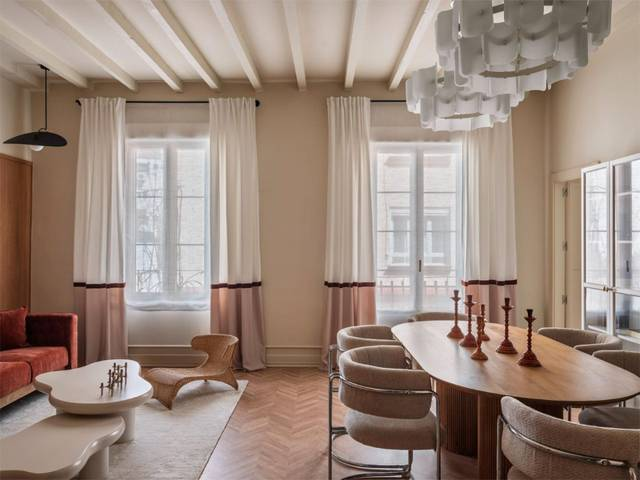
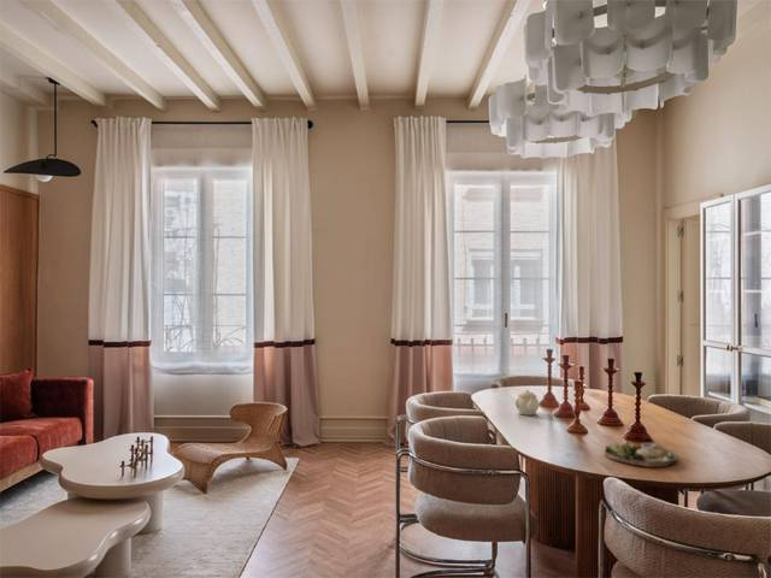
+ dinner plate [602,440,679,467]
+ teapot [514,389,541,417]
